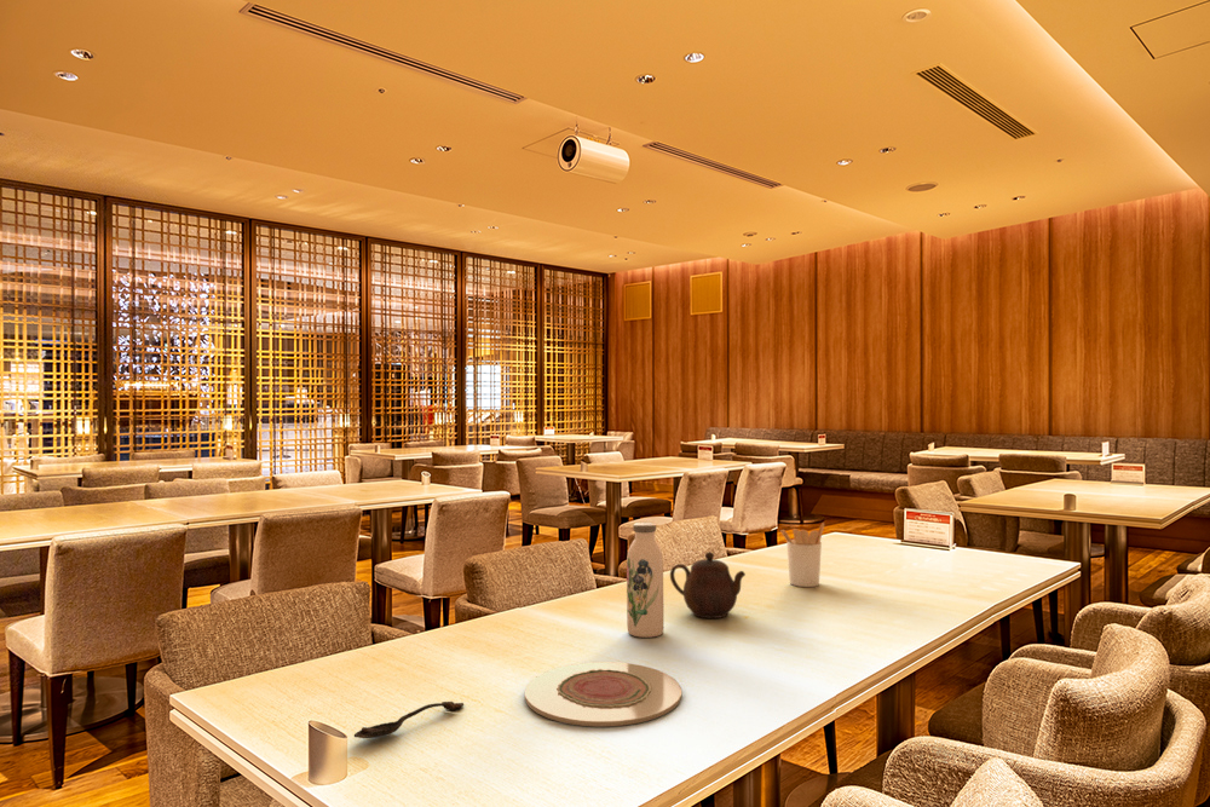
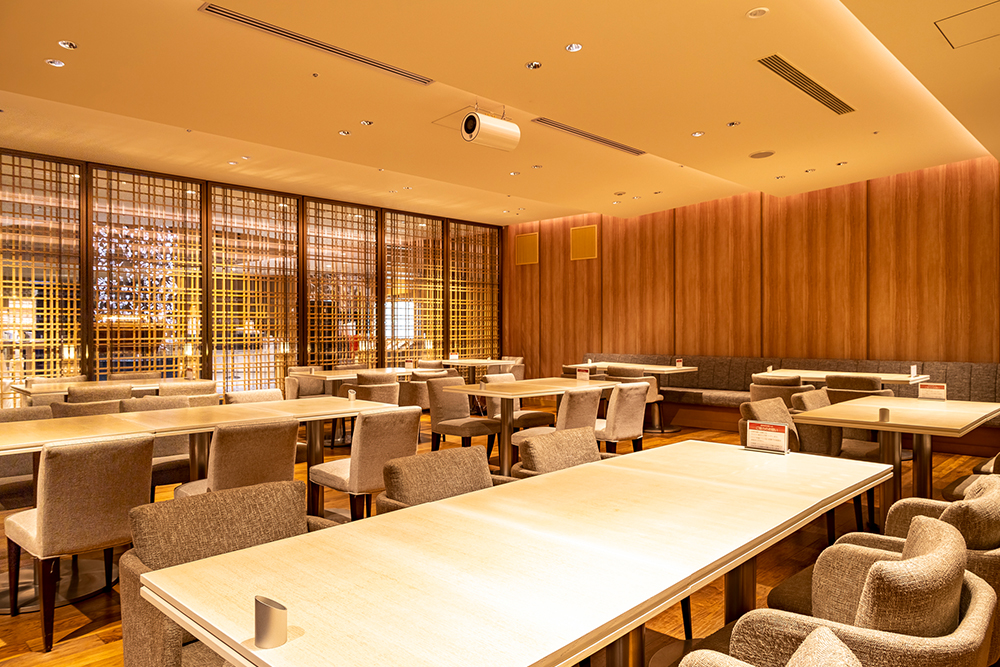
- utensil holder [779,521,825,588]
- water bottle [626,521,664,639]
- spoon [353,701,465,739]
- teapot [669,551,747,619]
- plate [524,661,682,728]
